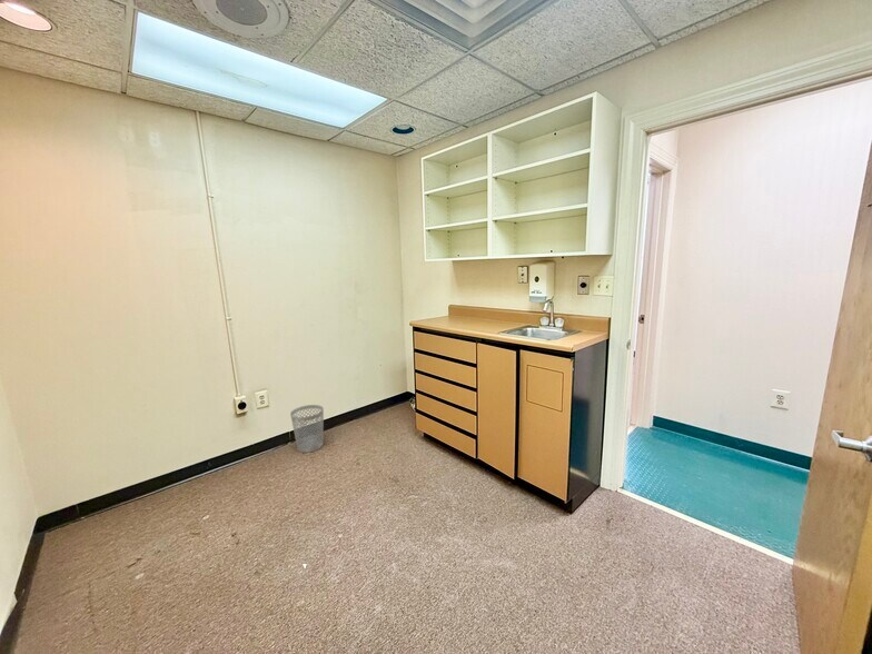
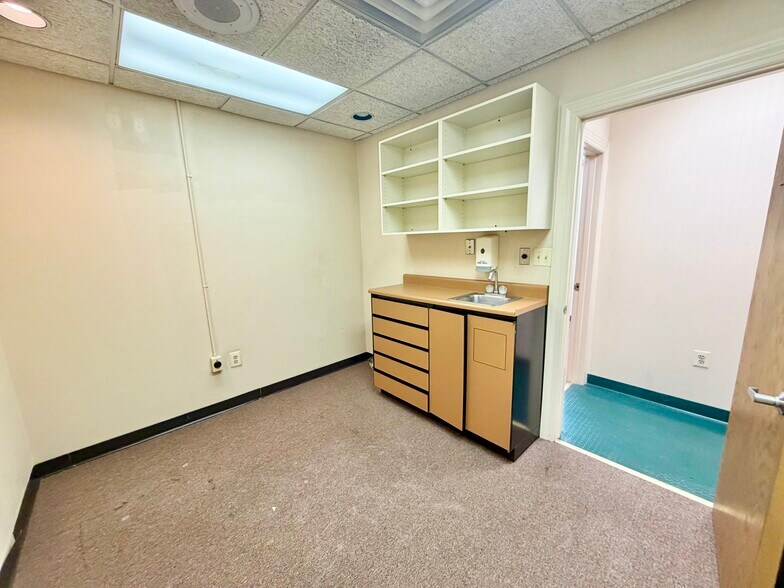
- wastebasket [289,404,325,454]
